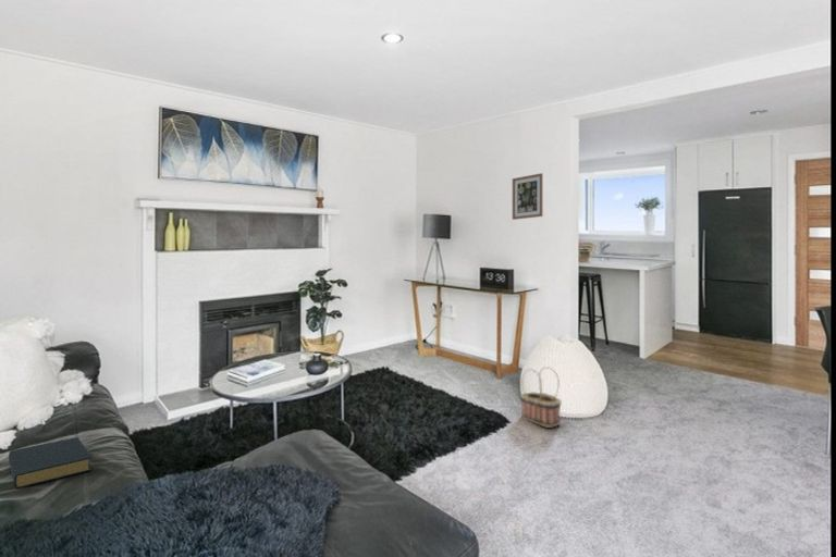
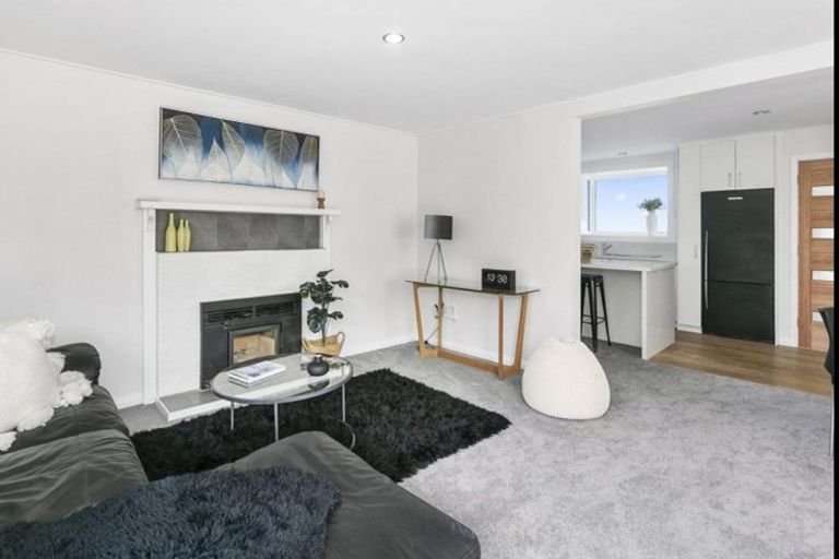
- basket [519,366,563,429]
- wall art [512,172,543,221]
- hardback book [8,436,93,490]
